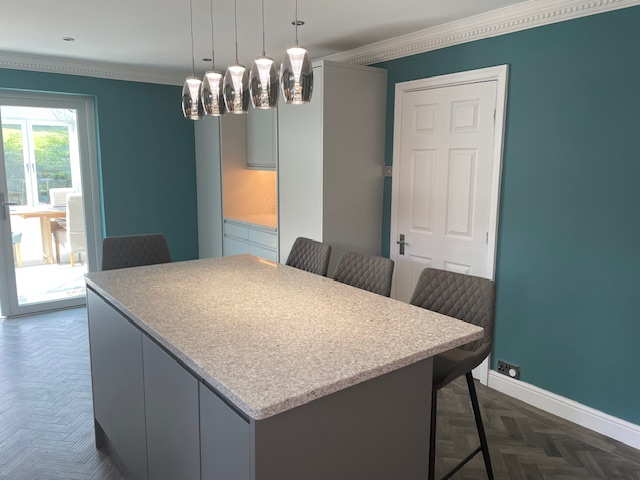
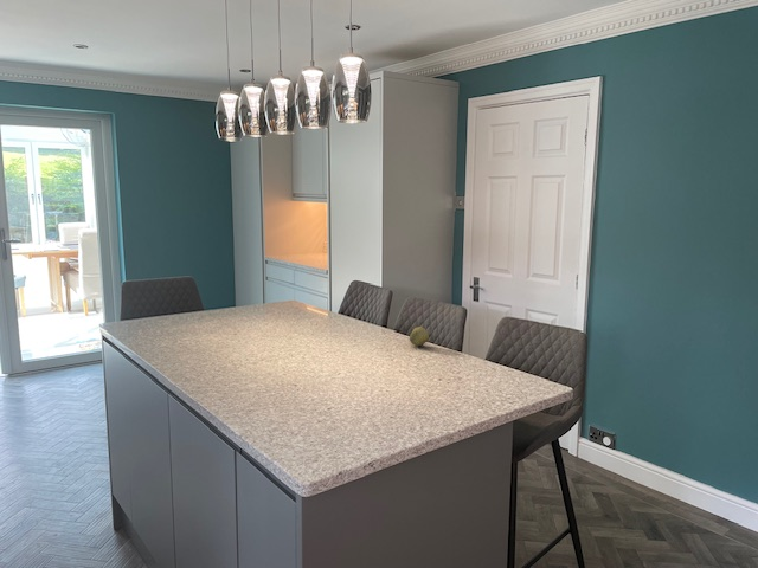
+ fruit [409,325,430,348]
